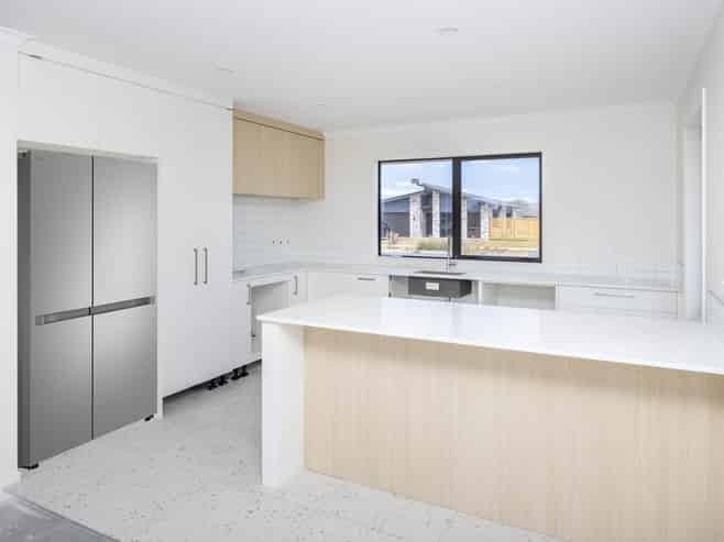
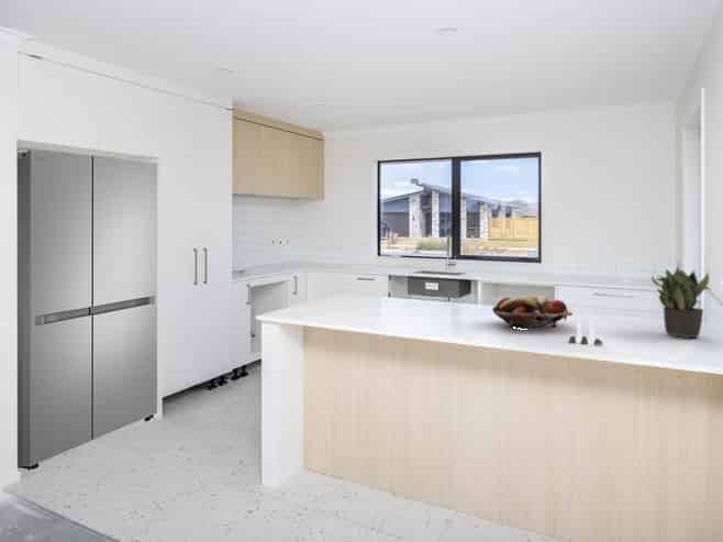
+ fruit basket [491,295,574,330]
+ potted plant [650,264,711,339]
+ salt and pepper shaker set [568,320,604,345]
